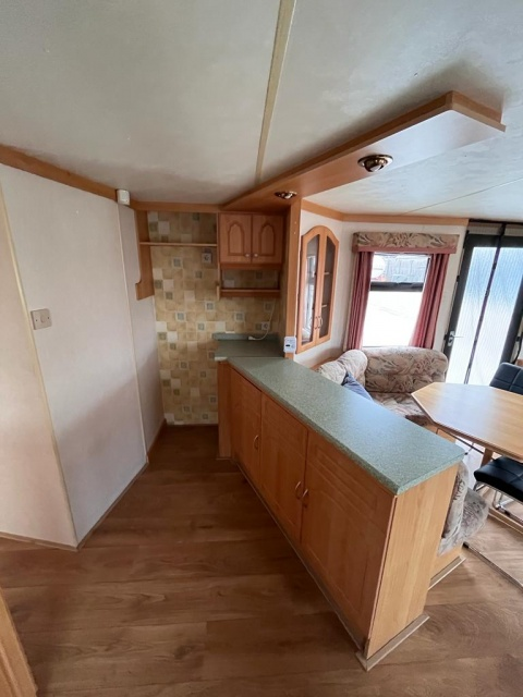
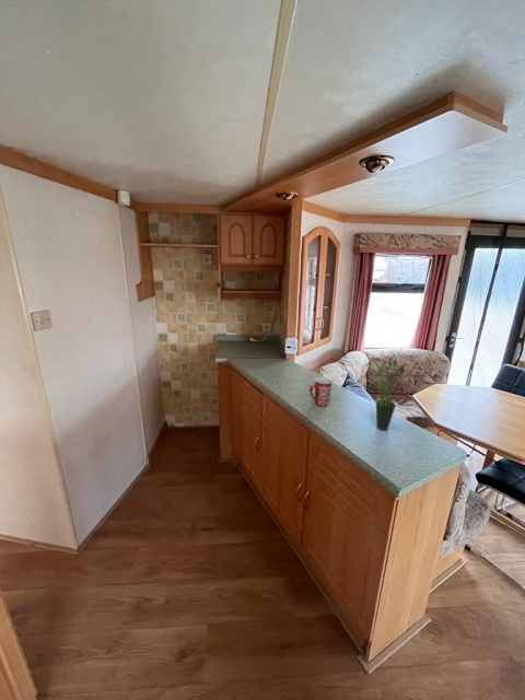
+ potted plant [364,353,407,432]
+ mug [308,376,334,408]
